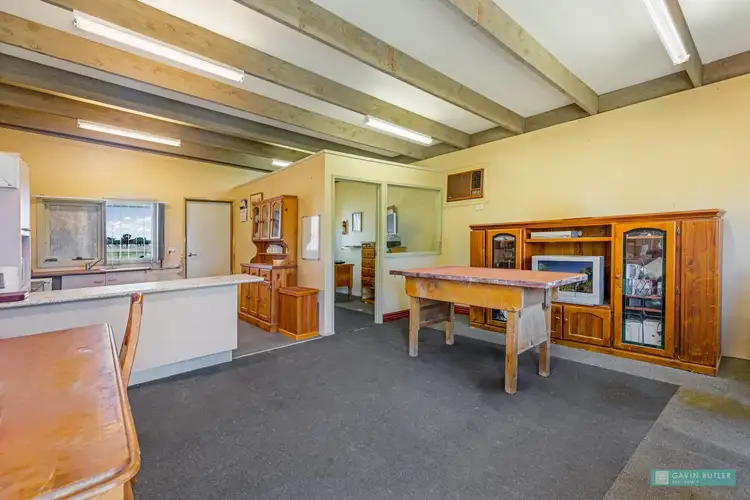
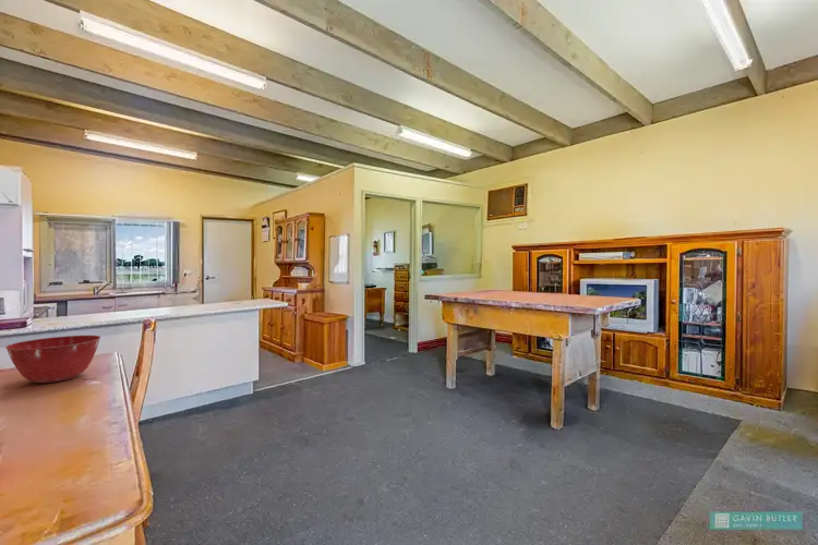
+ mixing bowl [4,335,101,384]
